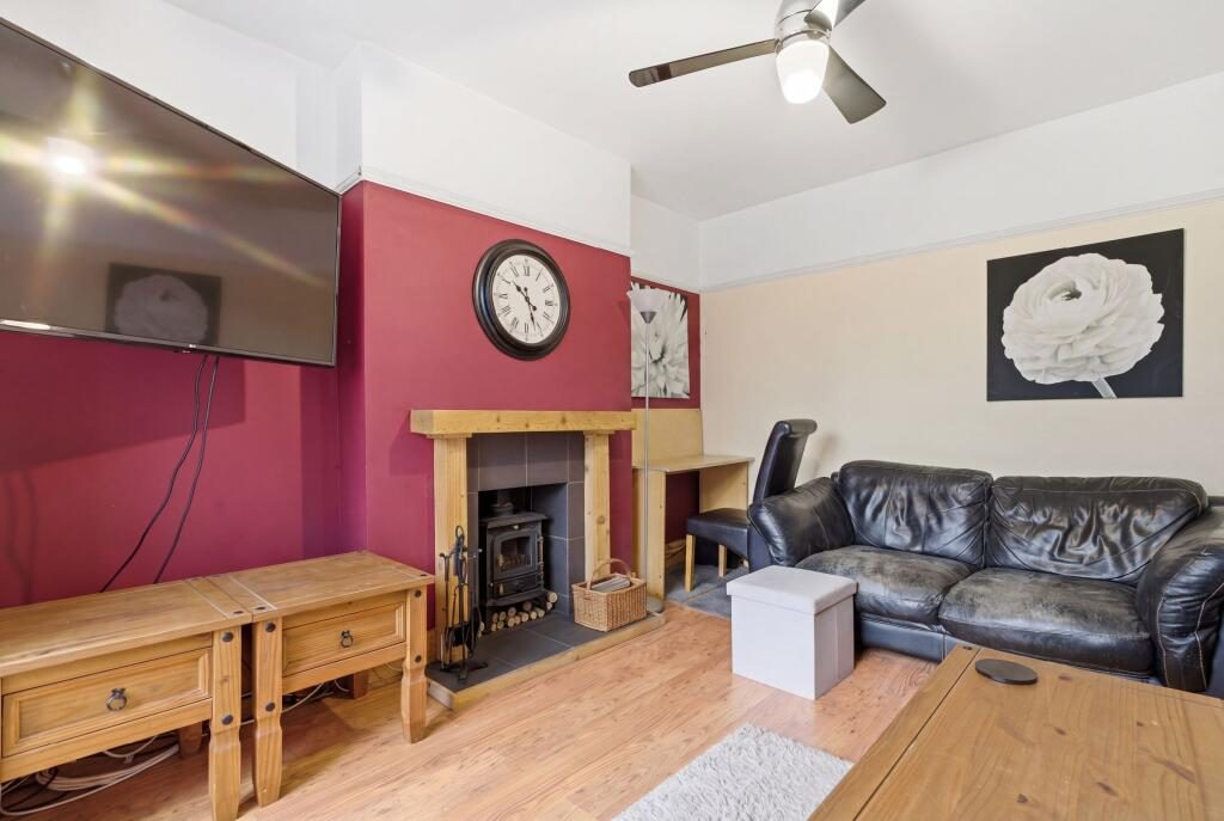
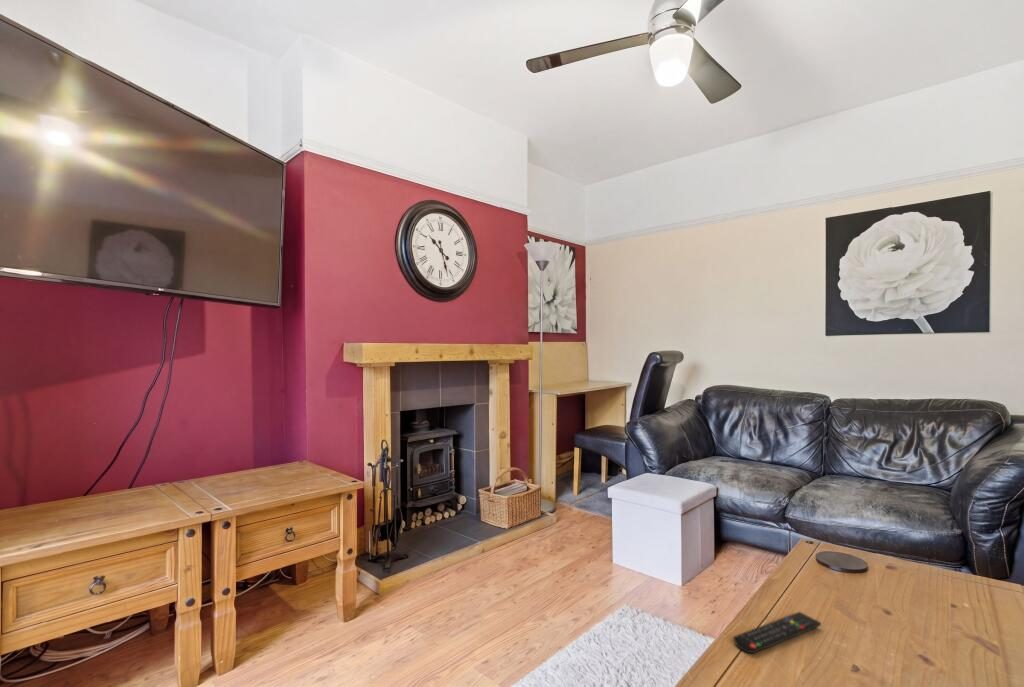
+ remote control [732,611,822,654]
